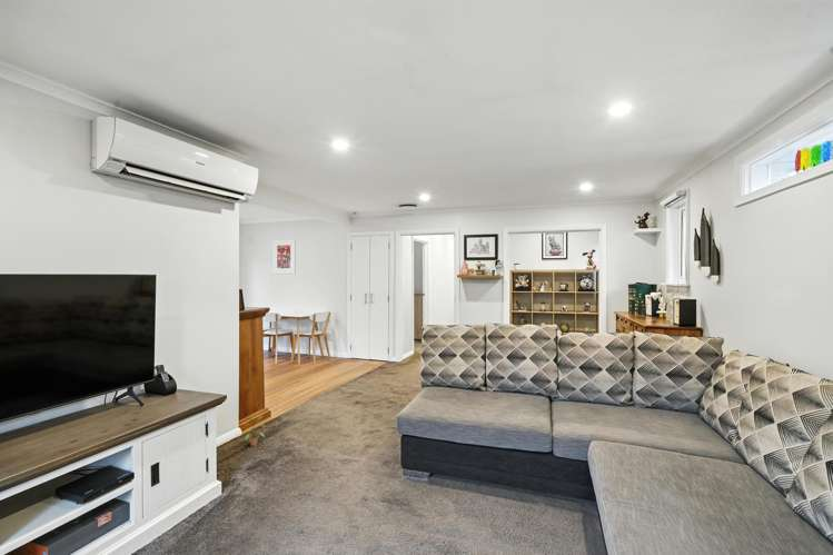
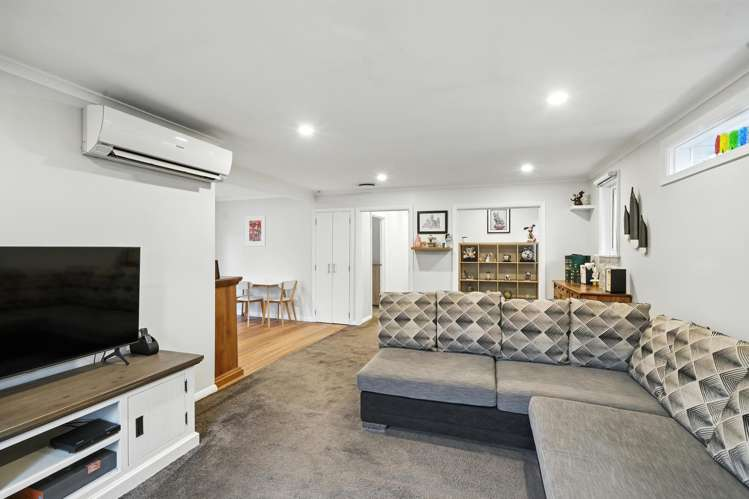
- potted plant [240,414,269,447]
